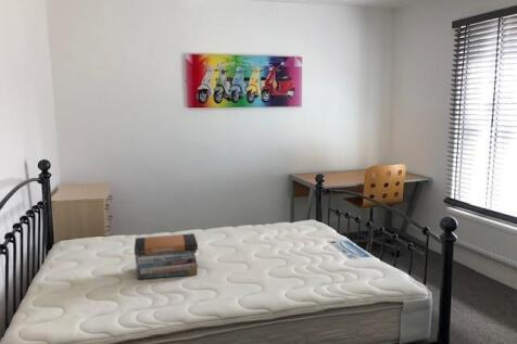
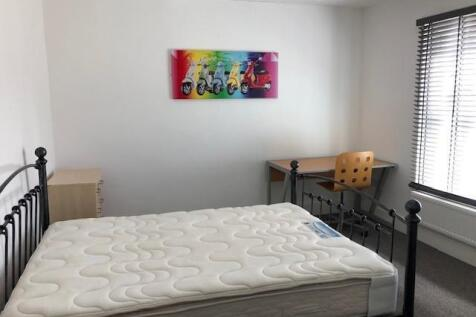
- book stack [134,232,199,280]
